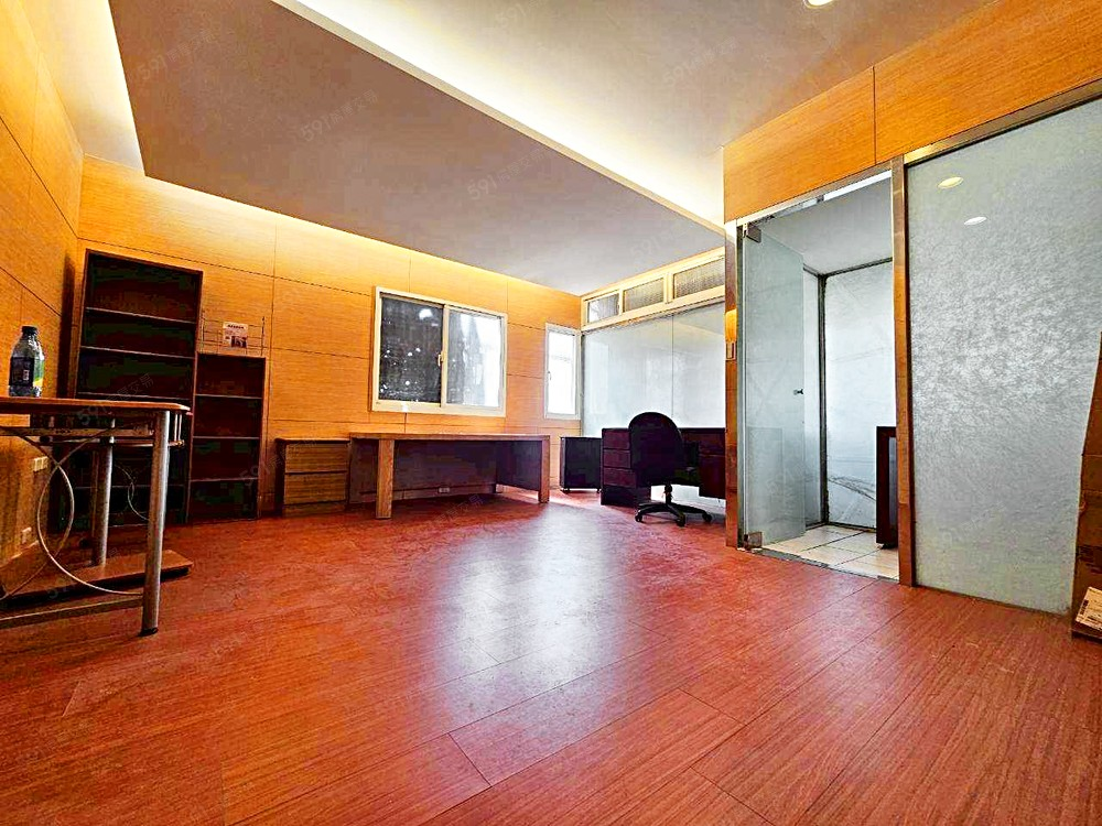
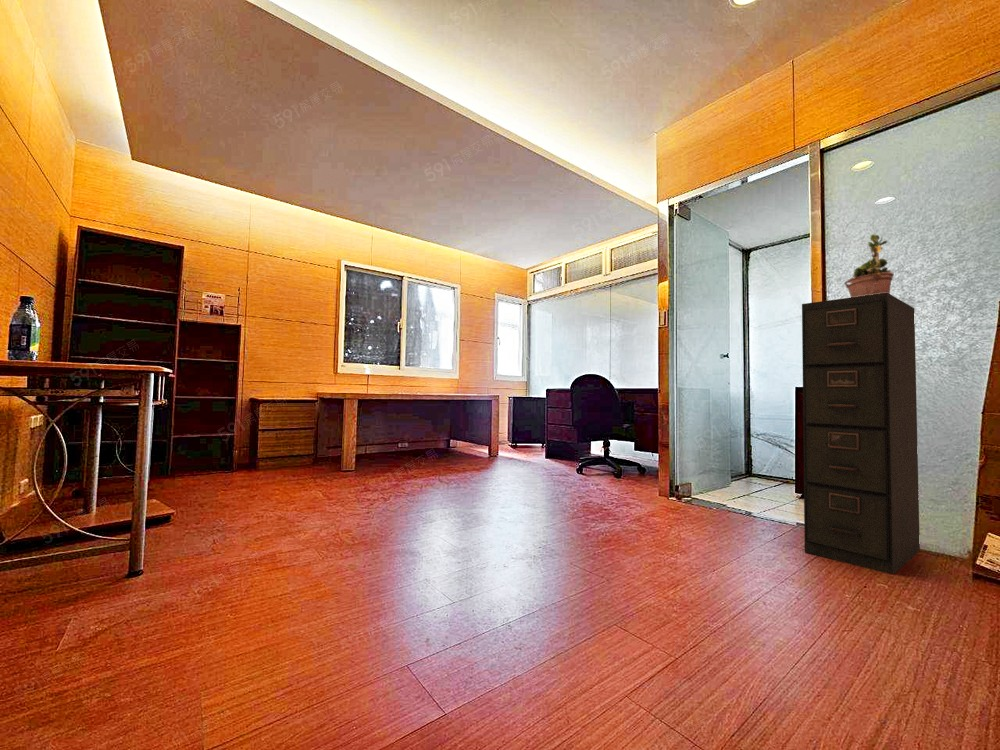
+ potted plant [843,233,895,297]
+ filing cabinet [801,293,921,575]
